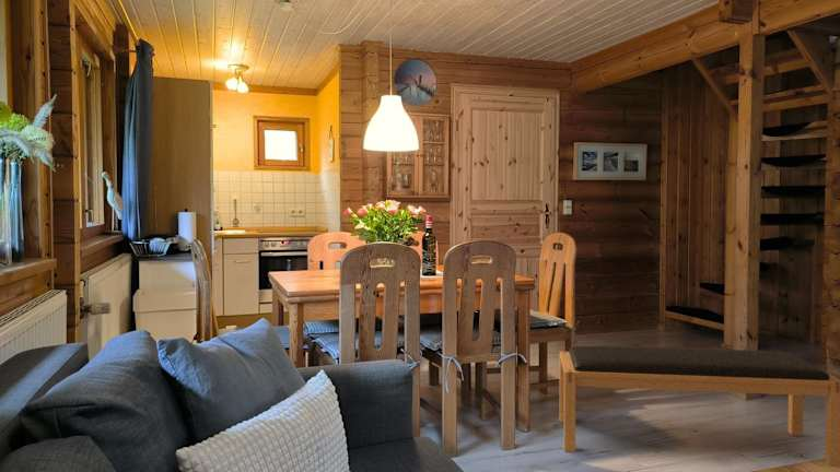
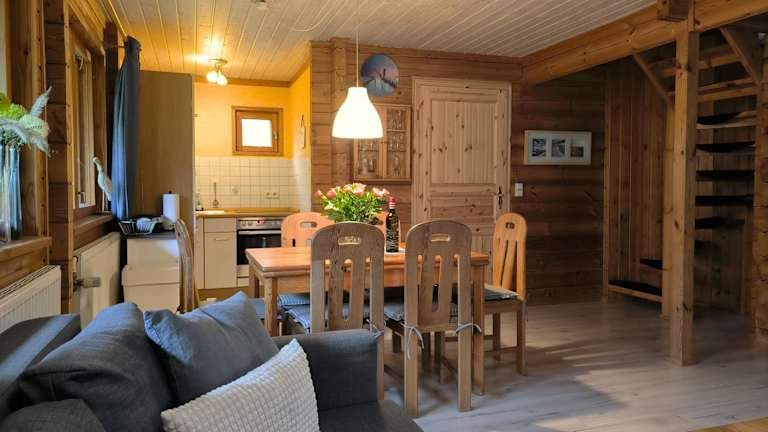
- bench [559,345,840,468]
